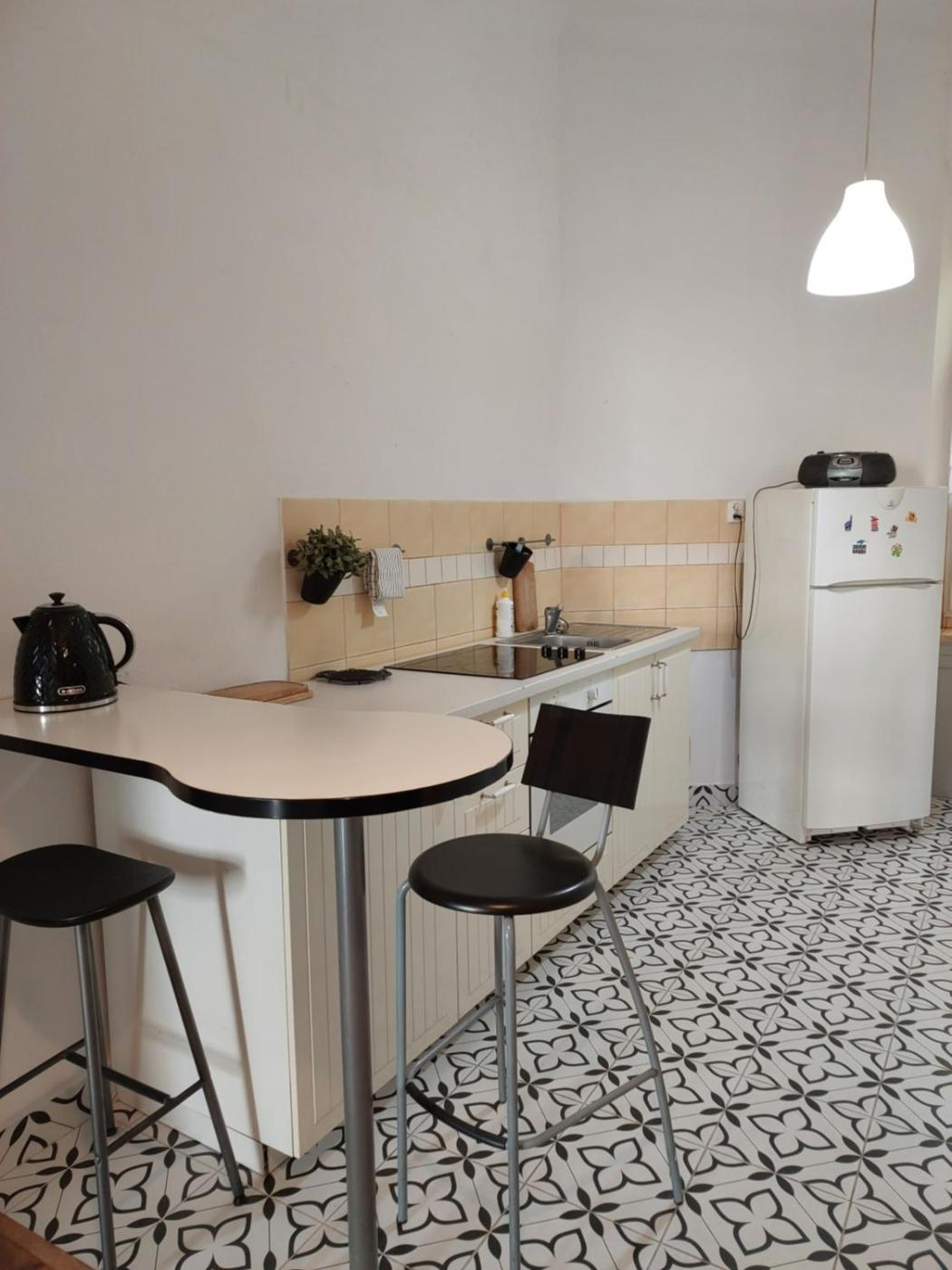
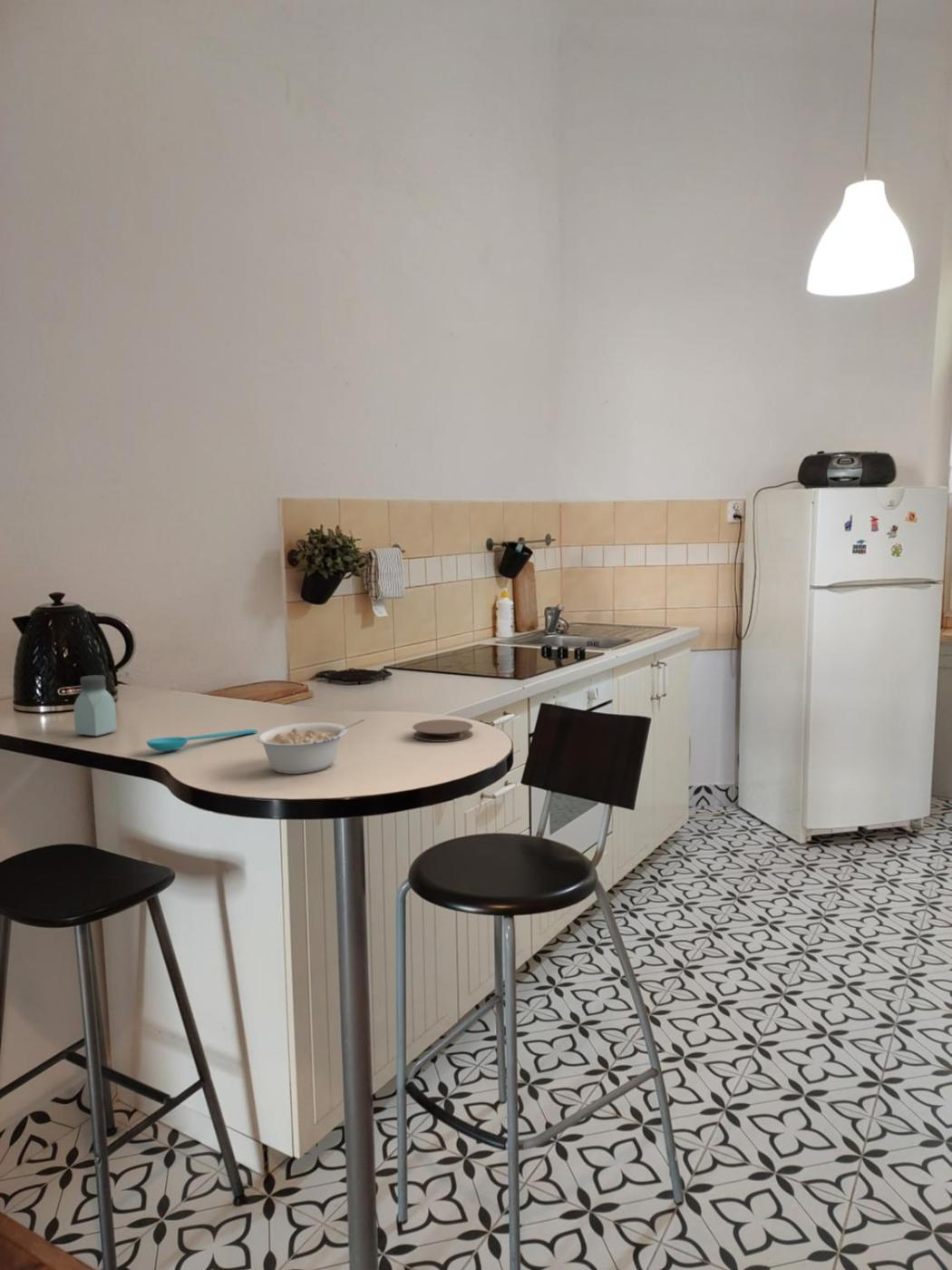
+ coaster [412,718,474,743]
+ legume [255,718,366,775]
+ spoon [146,728,258,752]
+ saltshaker [73,674,118,738]
